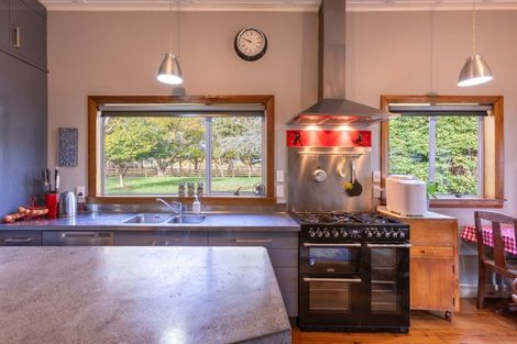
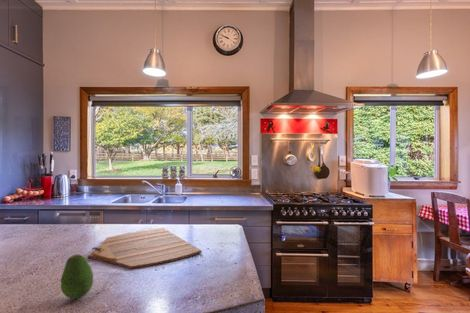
+ fruit [60,253,94,300]
+ cutting board [87,227,203,270]
